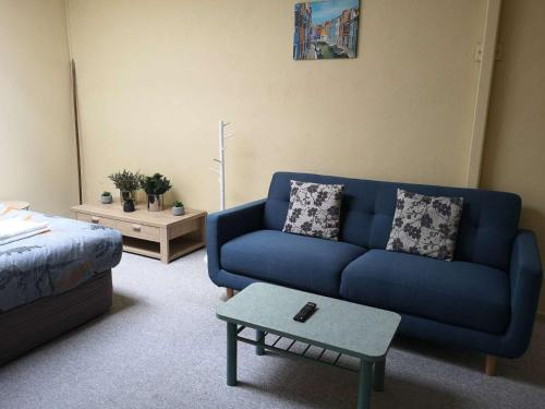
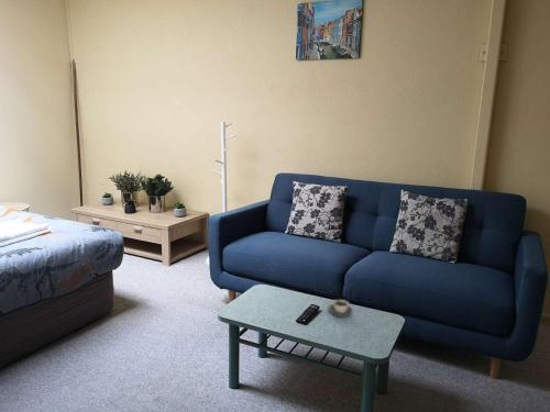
+ cup [328,299,353,319]
